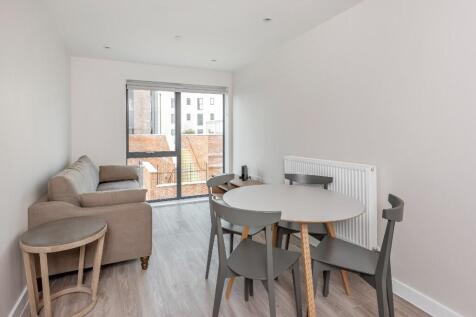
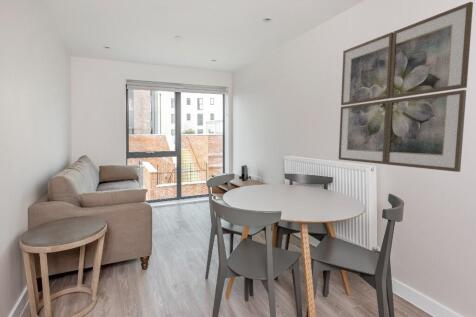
+ wall art [338,1,474,173]
